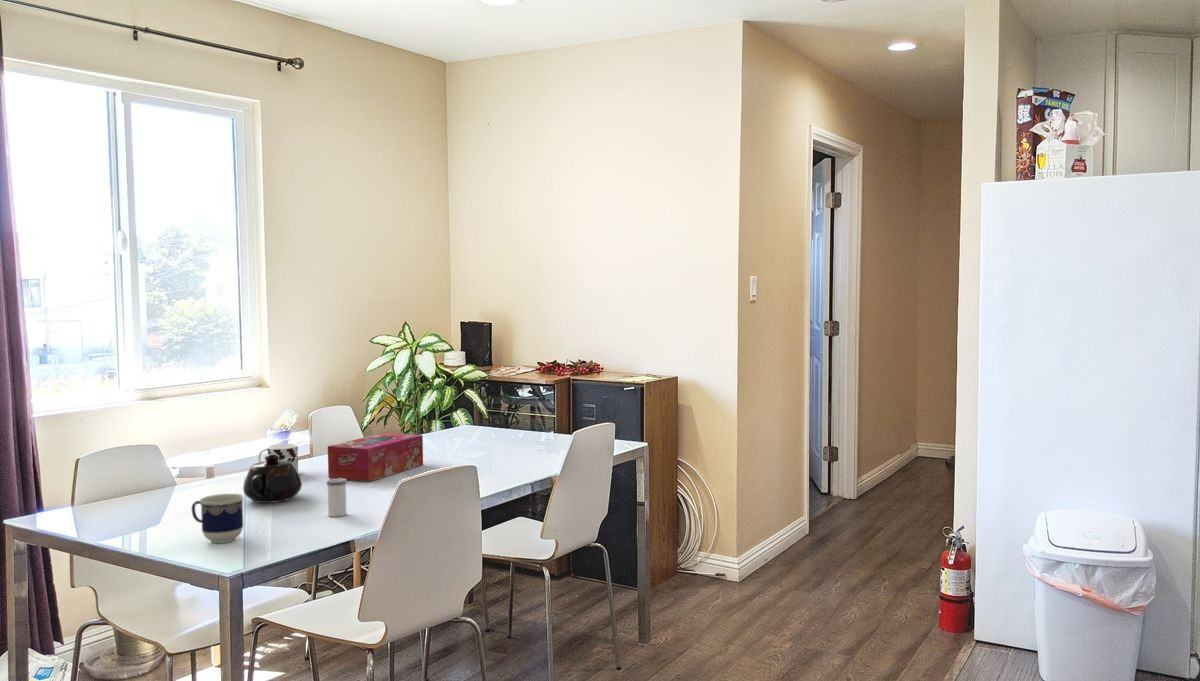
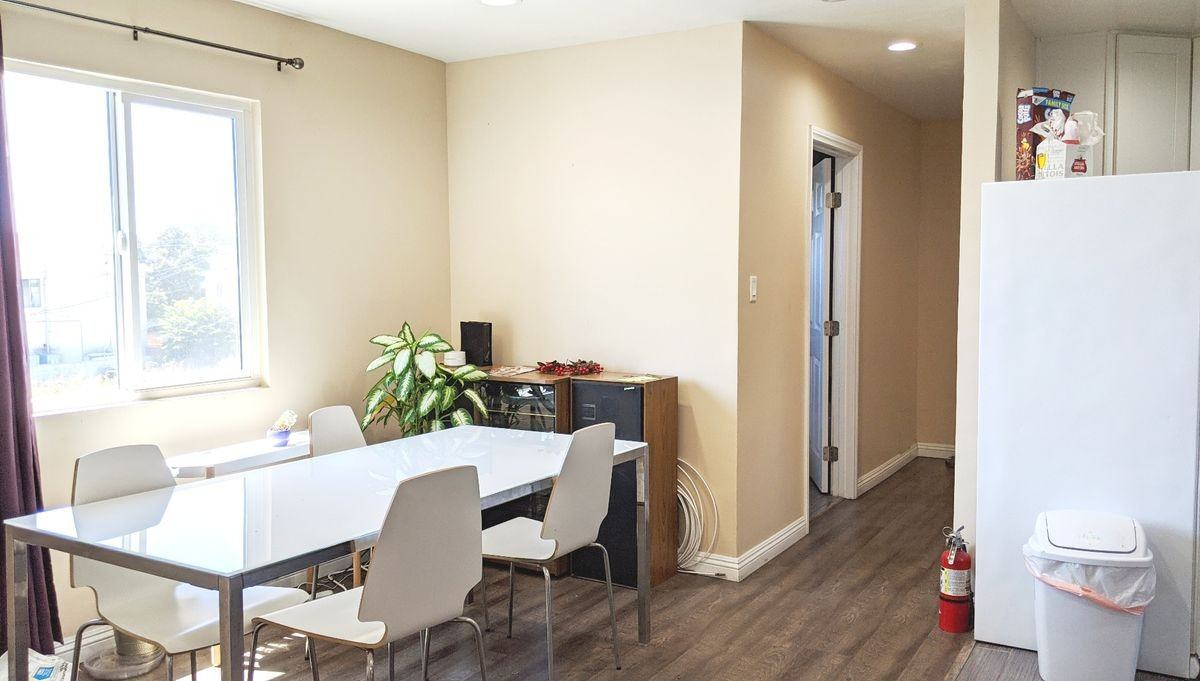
- tissue box [327,432,424,483]
- cup [190,493,245,544]
- cup [257,443,299,472]
- salt shaker [326,478,347,518]
- teapot [242,454,303,504]
